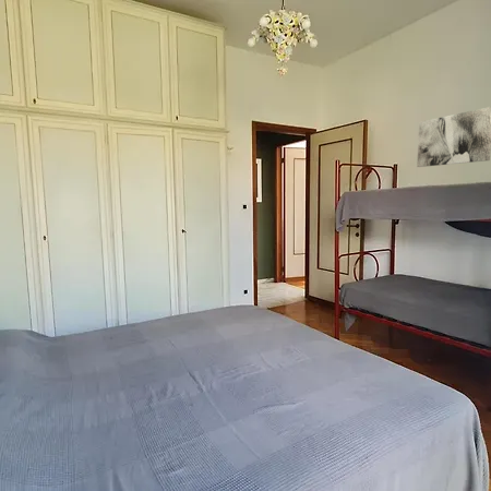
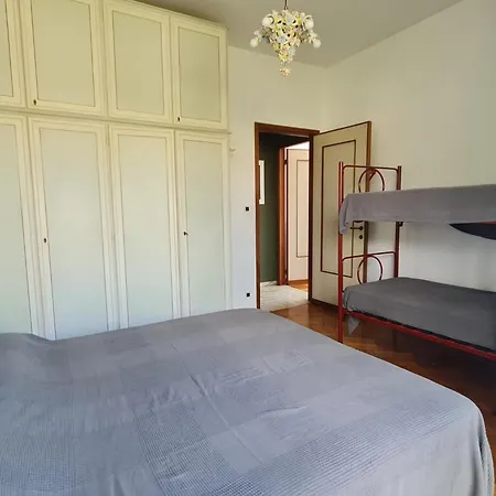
- wall art [416,106,491,168]
